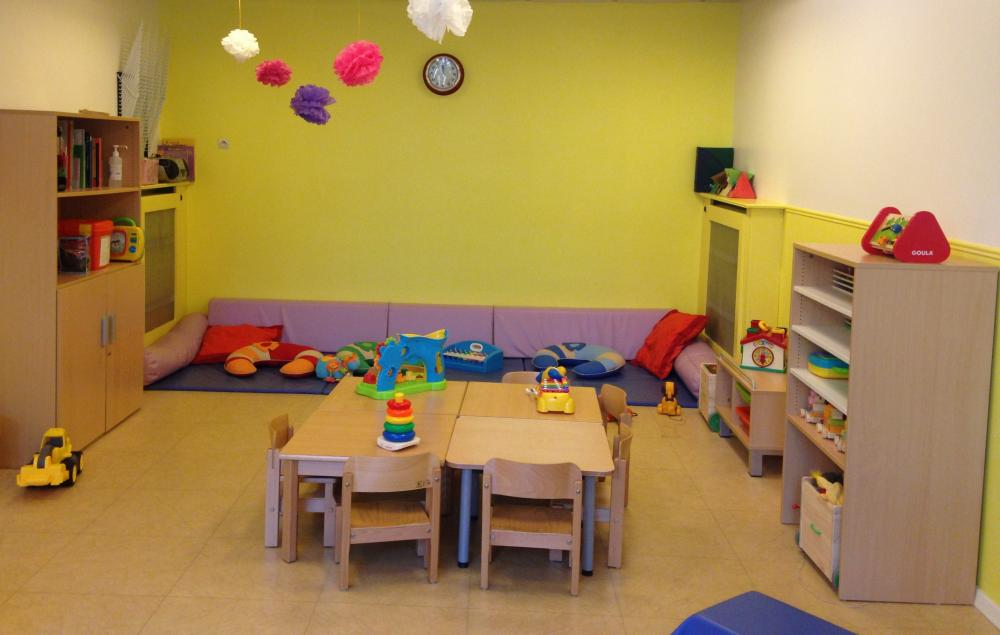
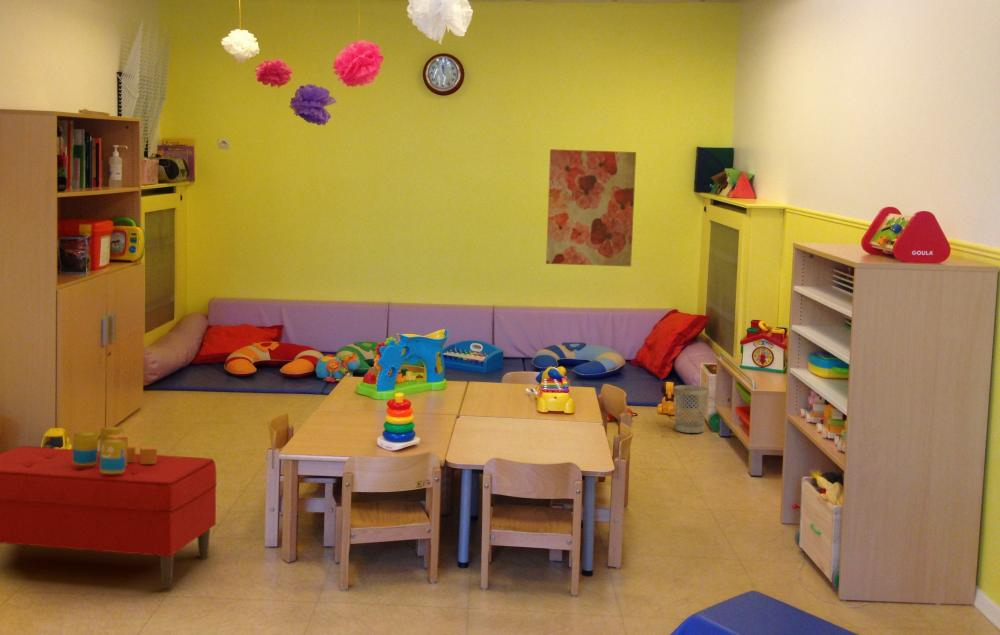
+ bench [0,445,217,589]
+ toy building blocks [72,426,158,474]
+ wall art [545,148,637,268]
+ wastebasket [673,384,710,434]
